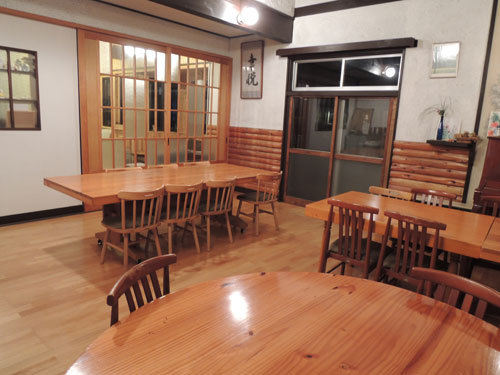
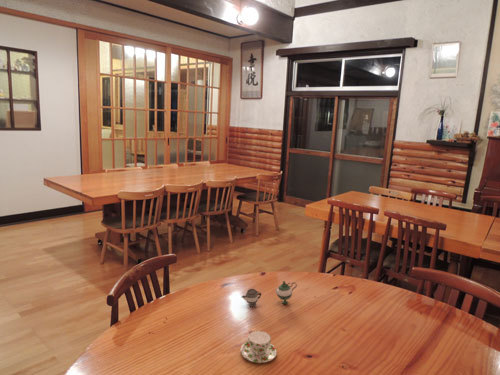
+ teacup [240,330,278,364]
+ teapot [240,280,298,308]
